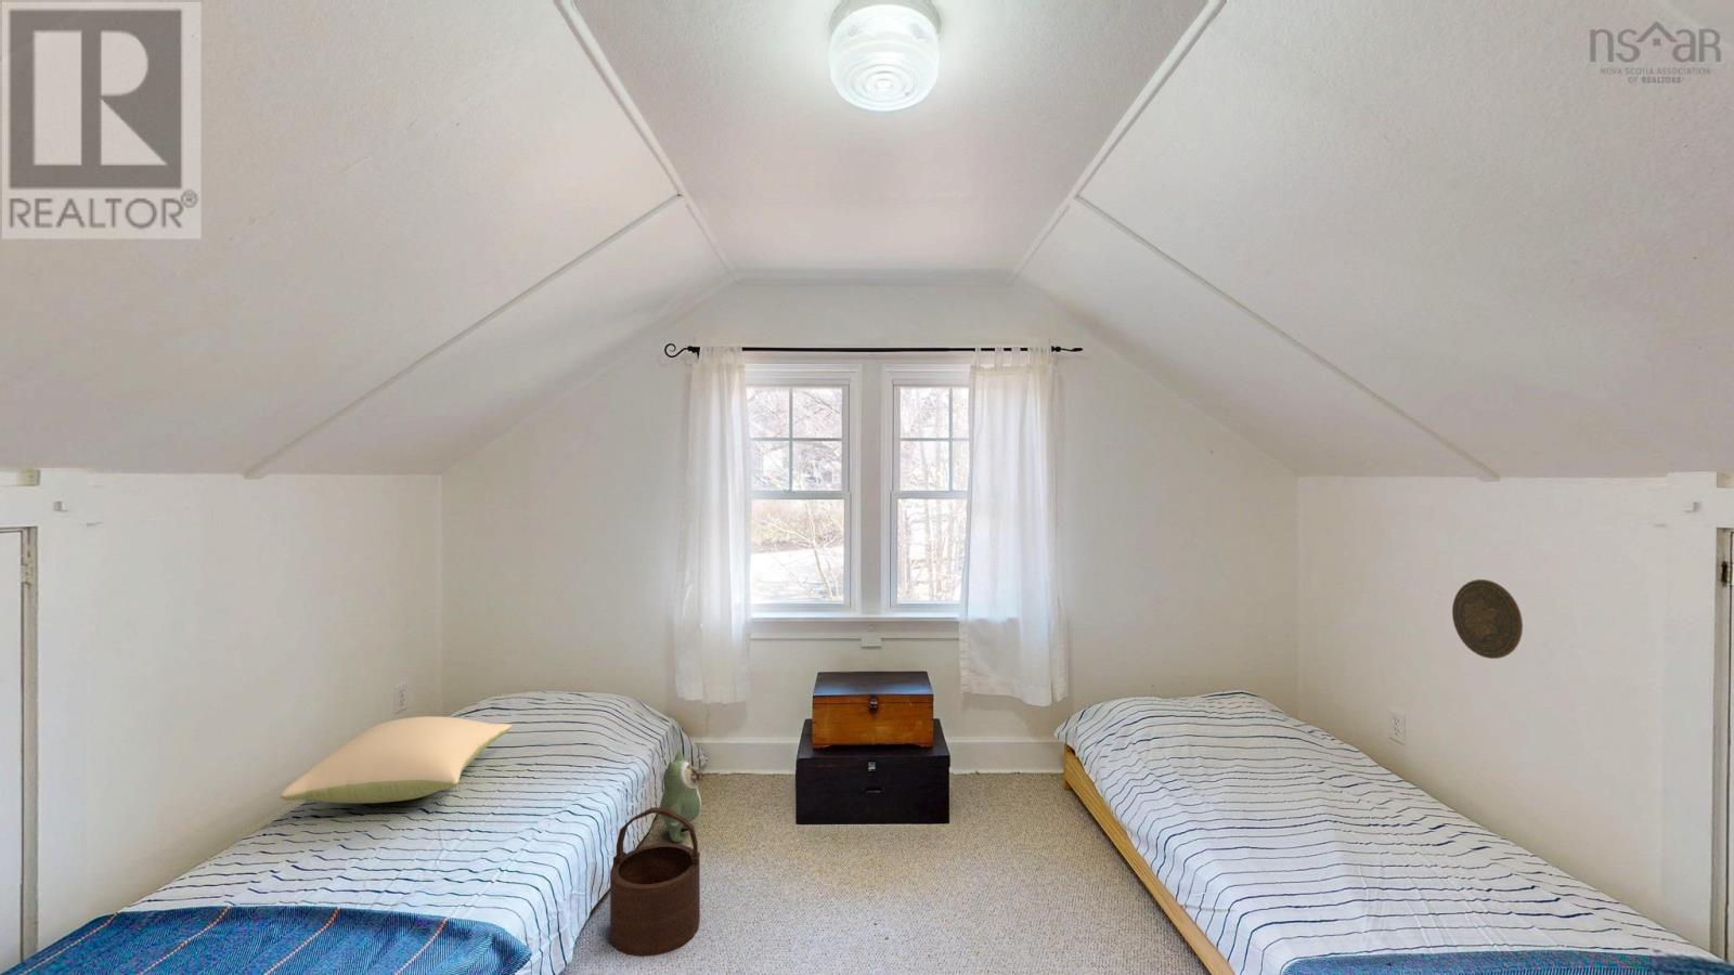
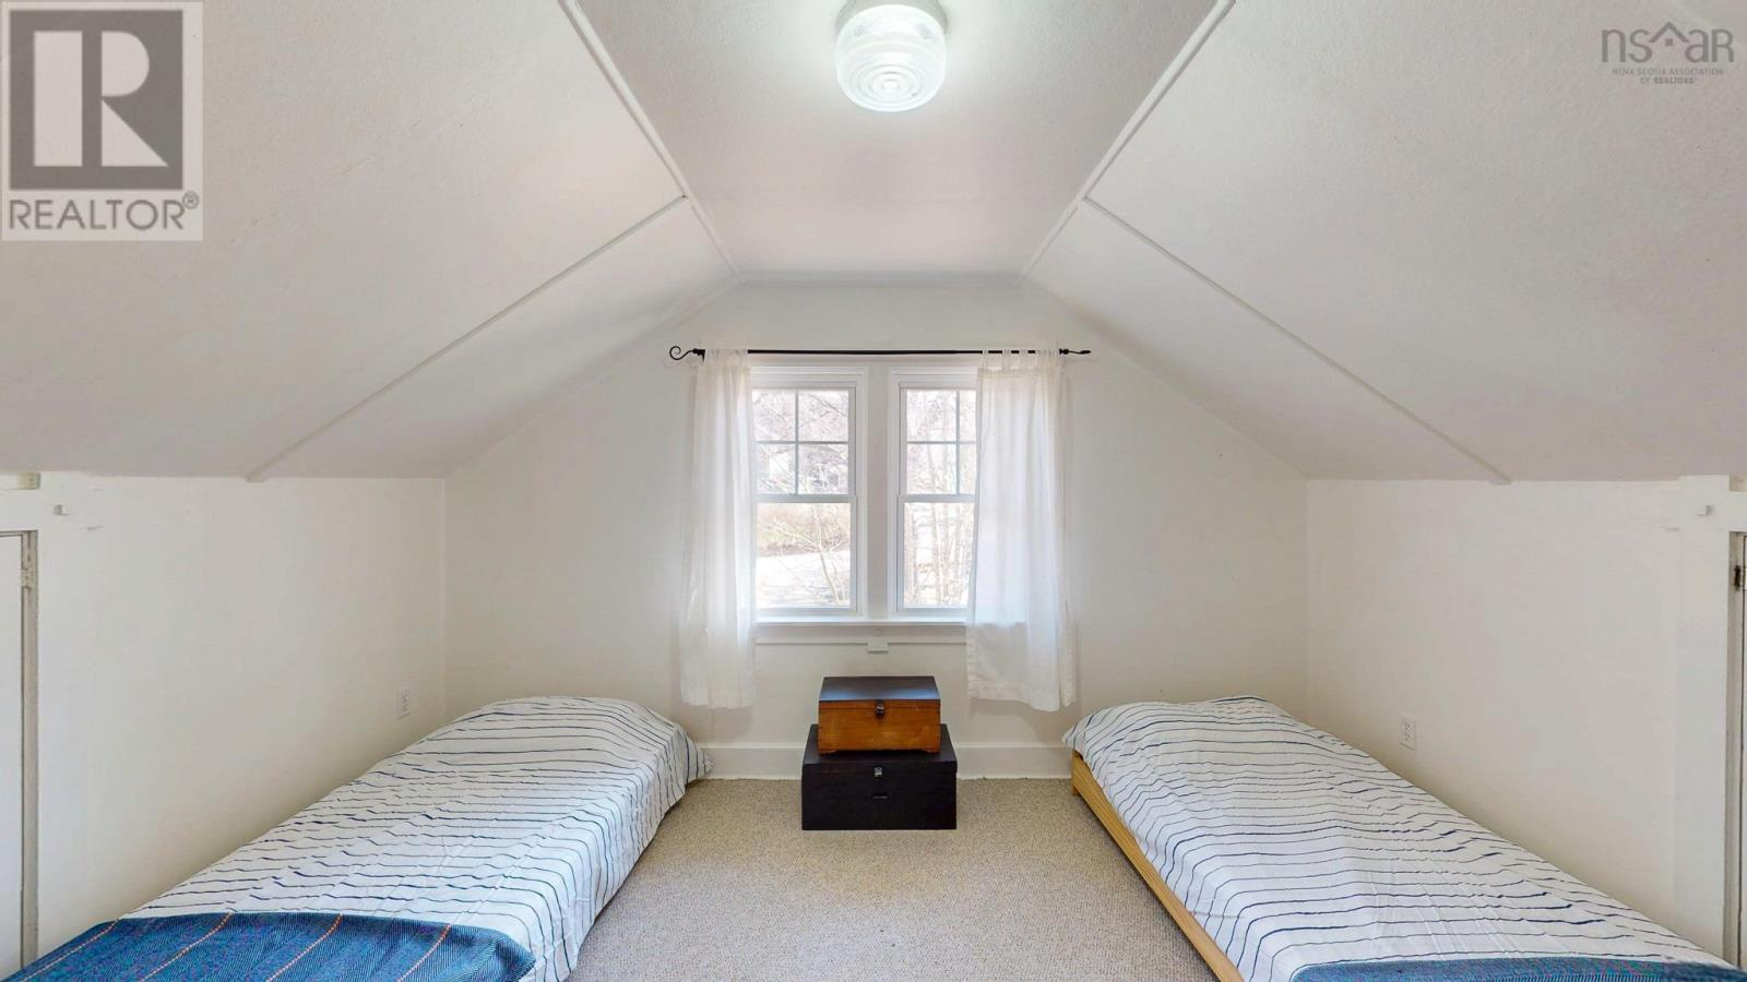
- plush toy [659,750,704,844]
- decorative plate [1451,579,1523,660]
- wooden bucket [609,806,701,957]
- pillow [280,715,512,804]
